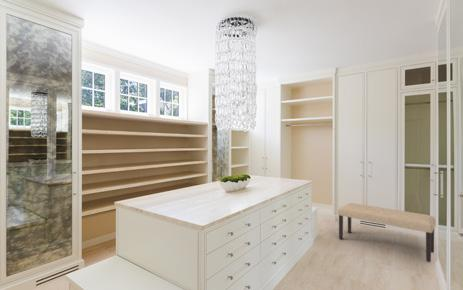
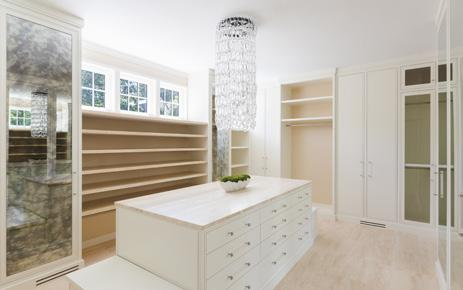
- bench [337,202,437,263]
